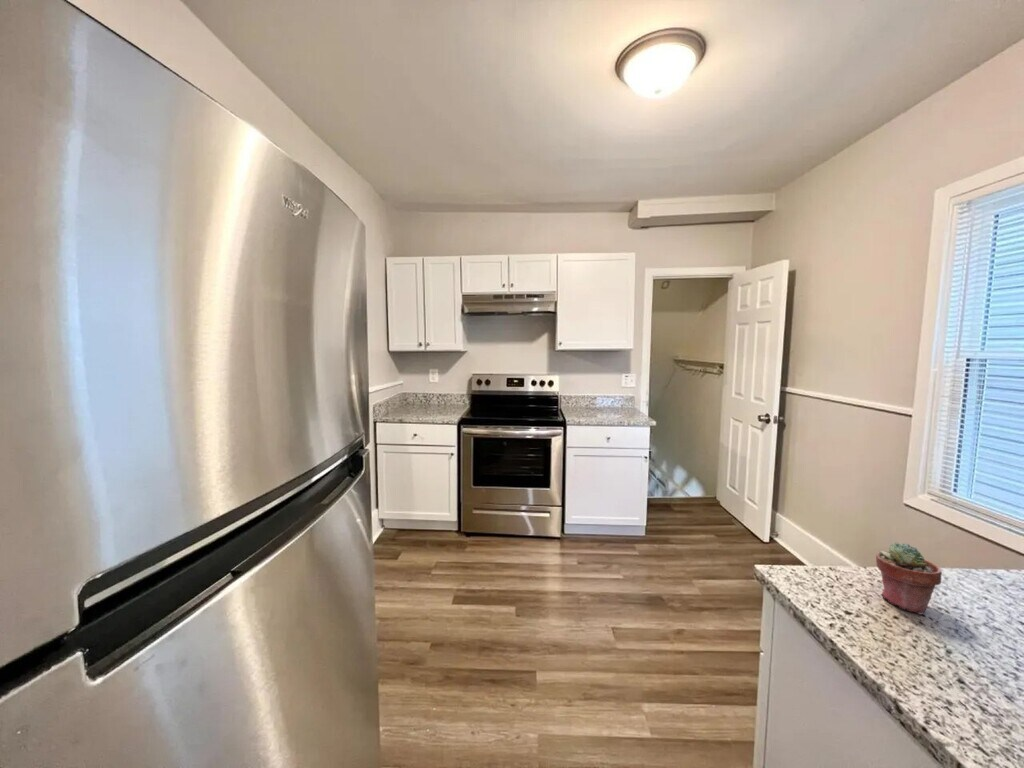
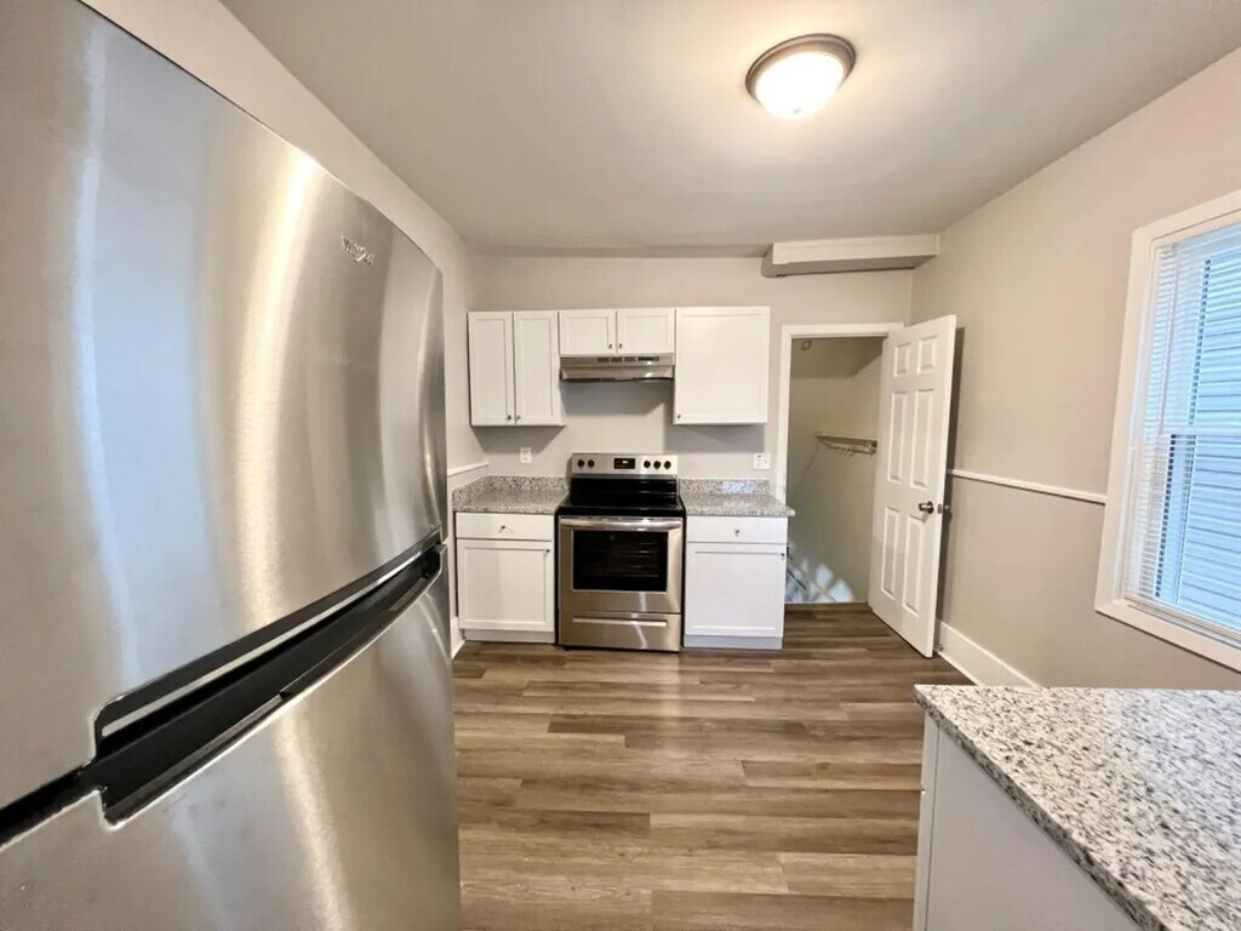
- potted succulent [875,541,943,616]
